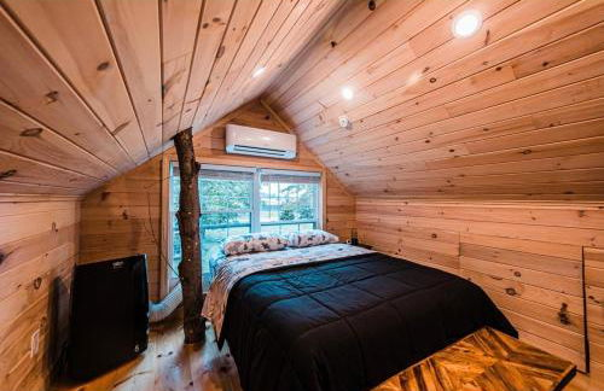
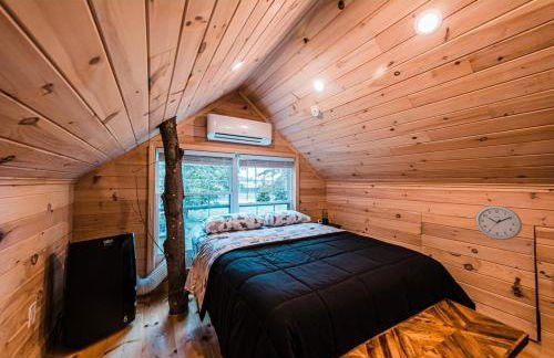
+ wall clock [474,204,523,241]
